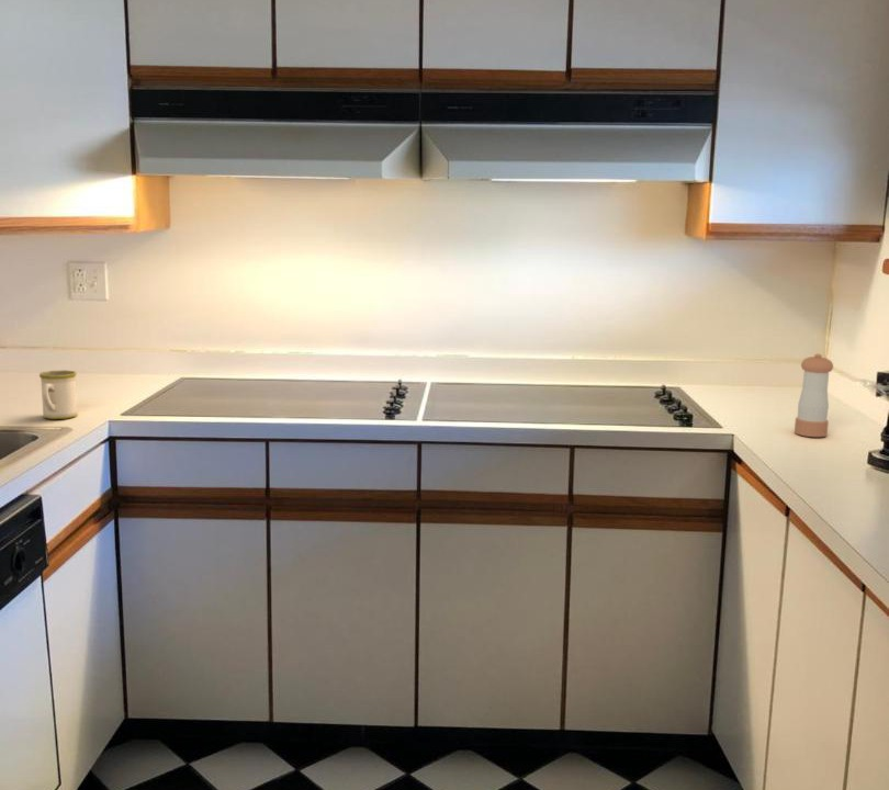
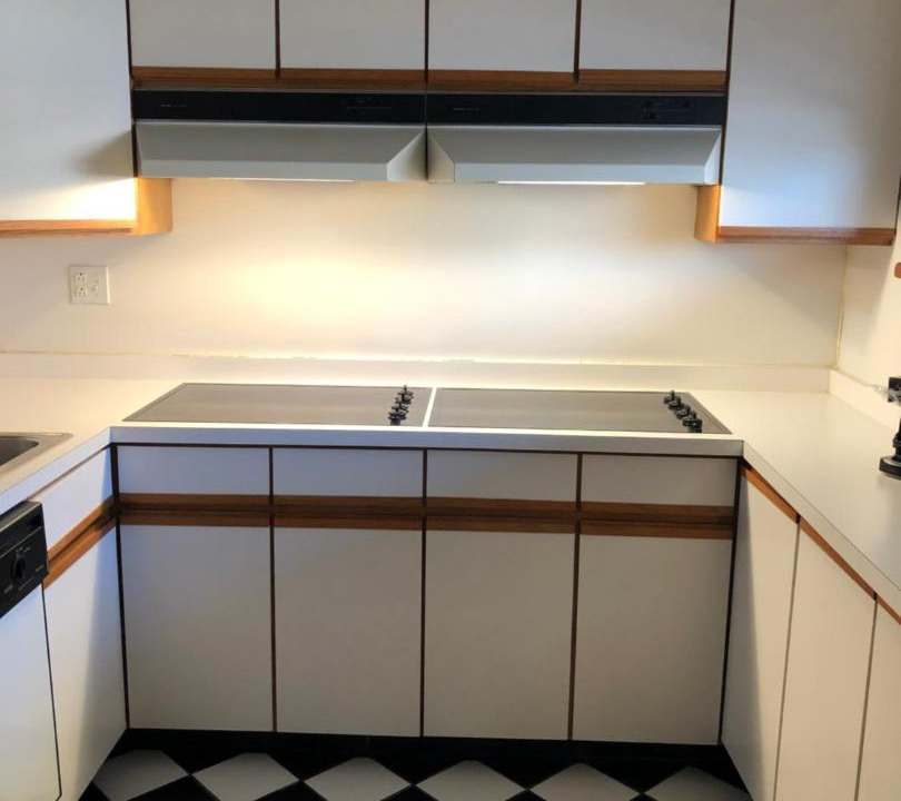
- pepper shaker [794,353,834,438]
- mug [38,369,78,420]
